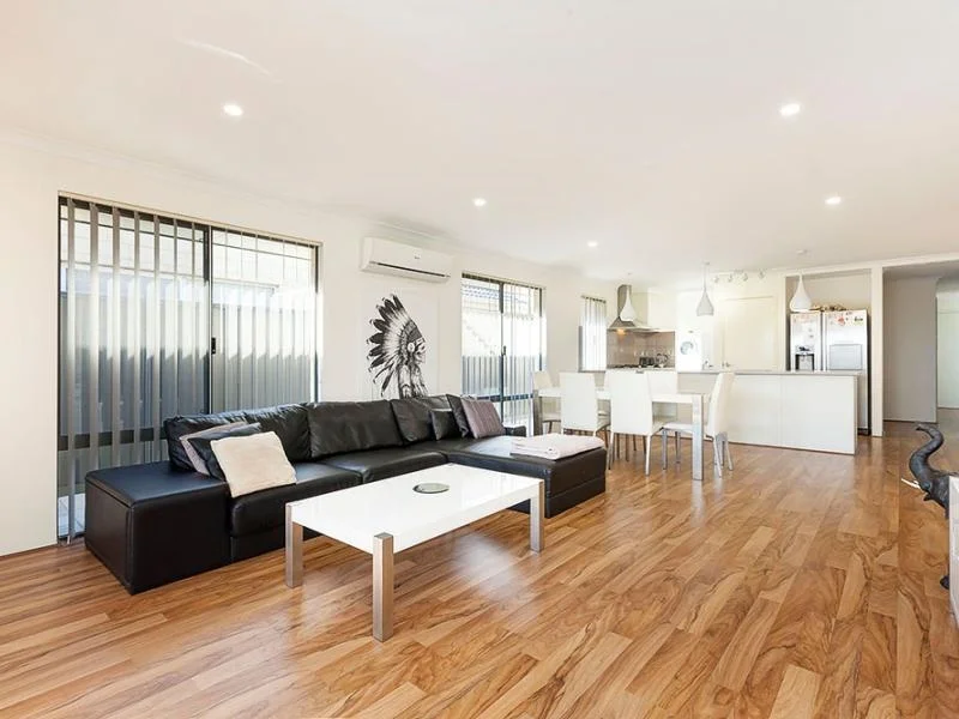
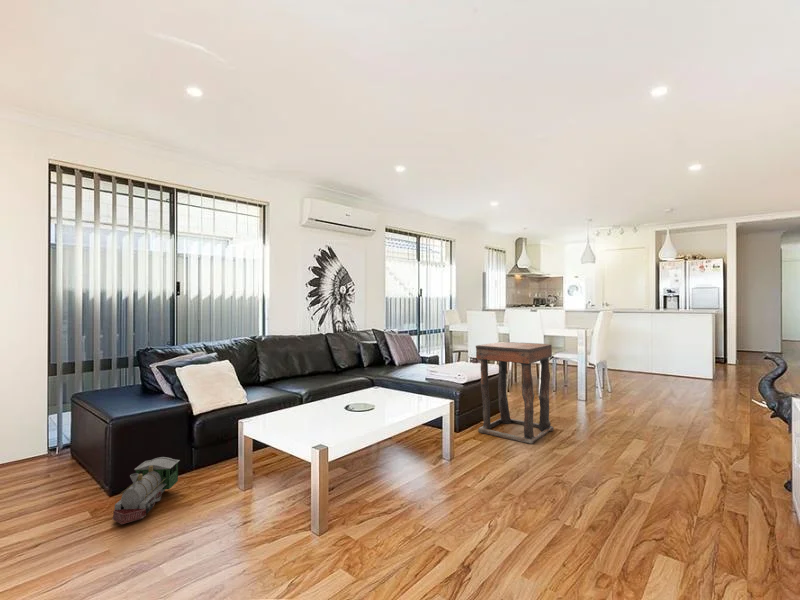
+ side table [475,341,555,445]
+ toy train [111,456,181,525]
